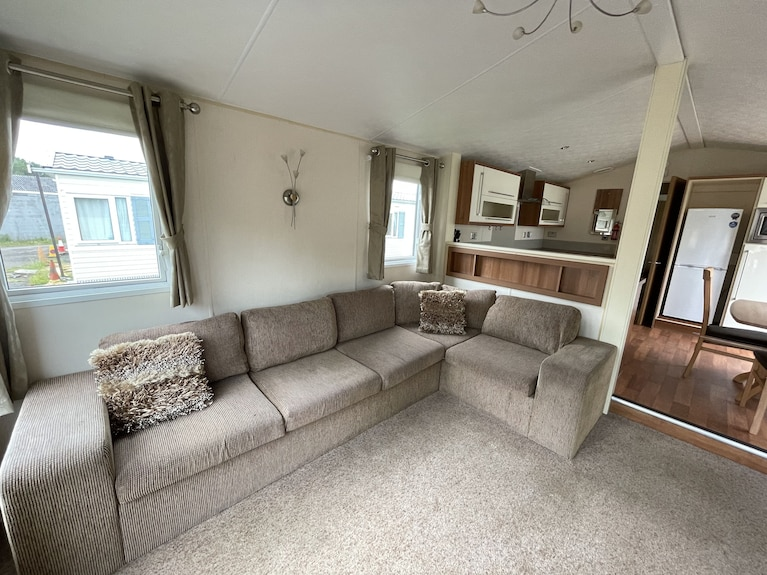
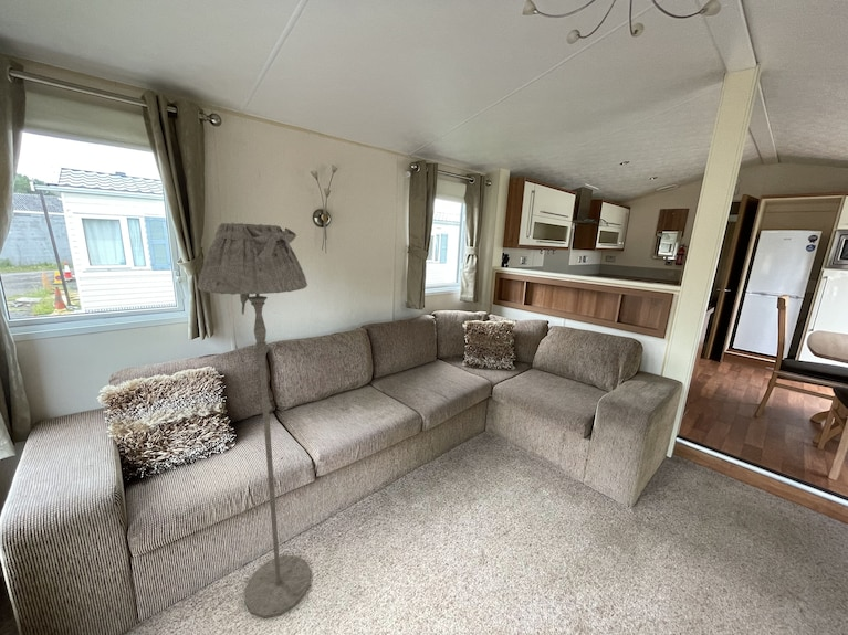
+ floor lamp [197,222,312,620]
